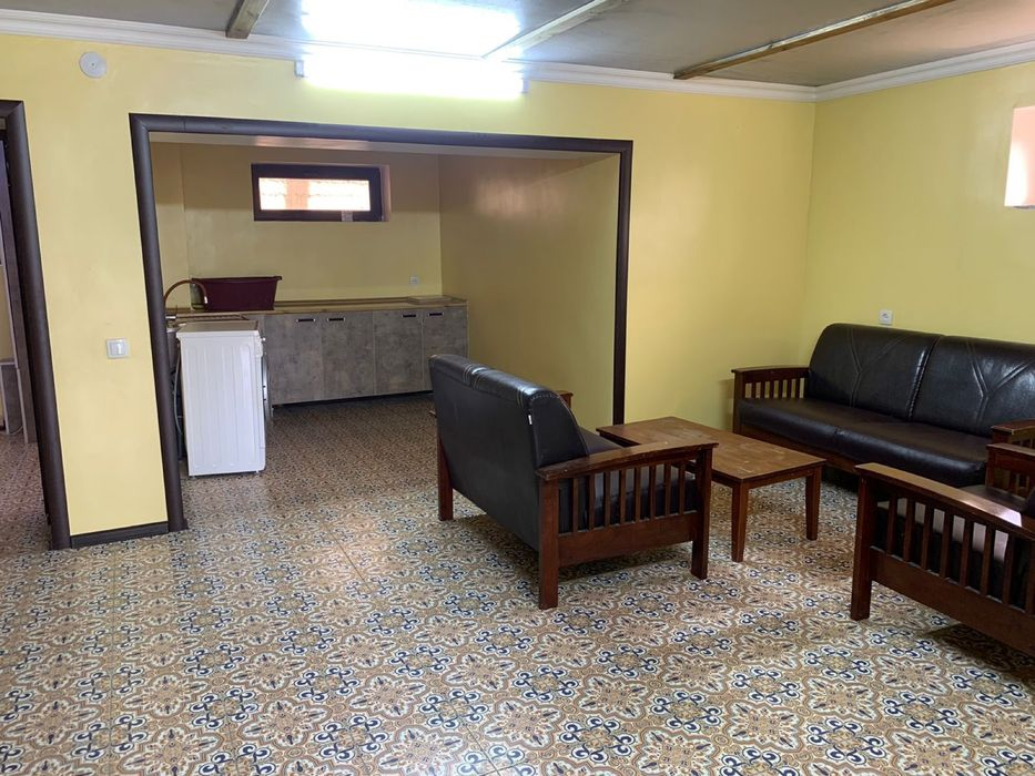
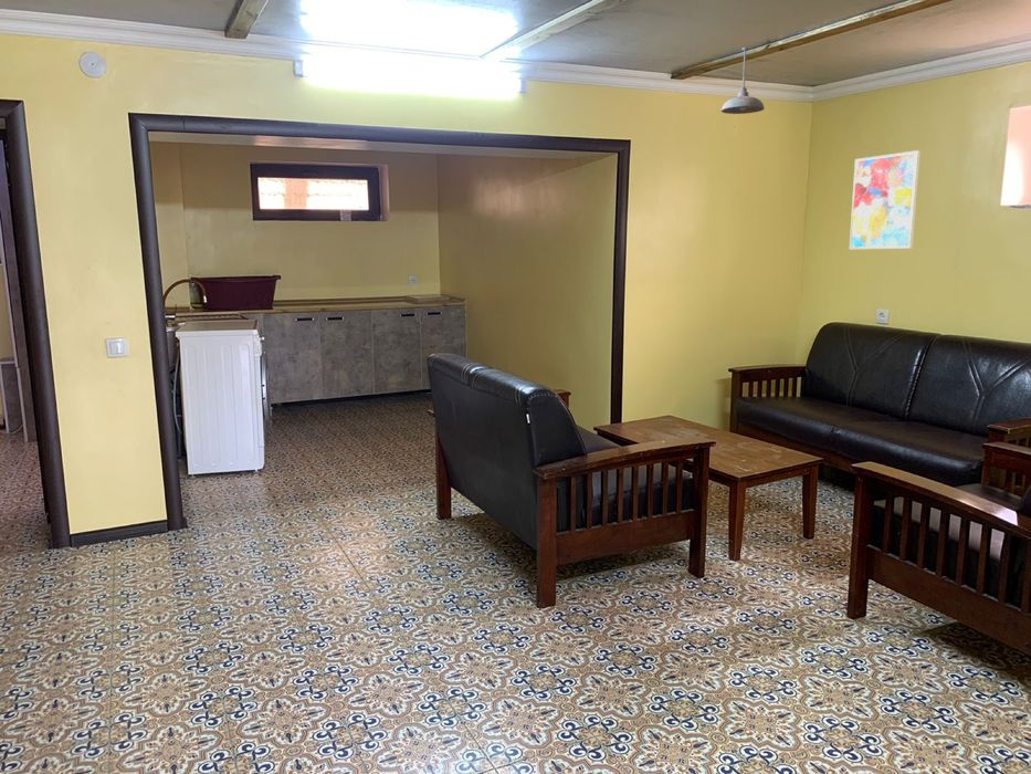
+ pendant light [720,46,766,115]
+ wall art [849,149,922,250]
